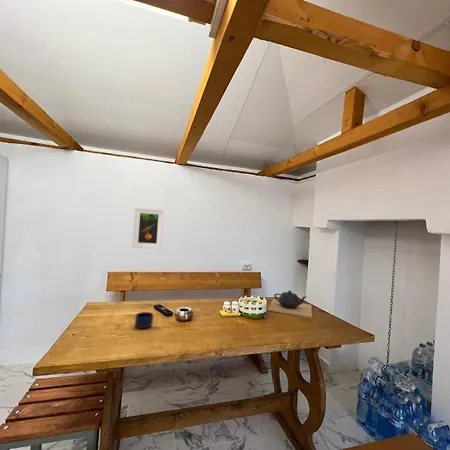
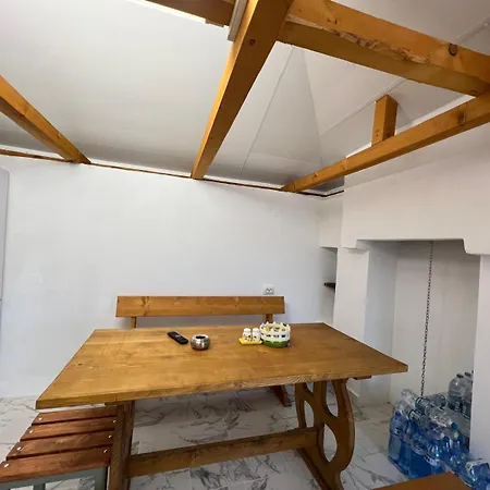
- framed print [131,207,165,250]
- teapot [267,290,313,319]
- mug [134,311,155,329]
